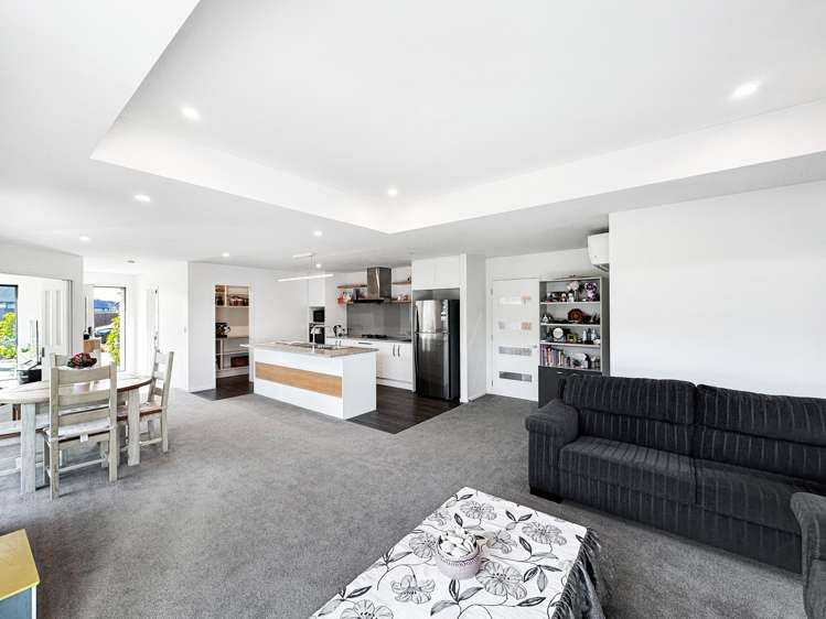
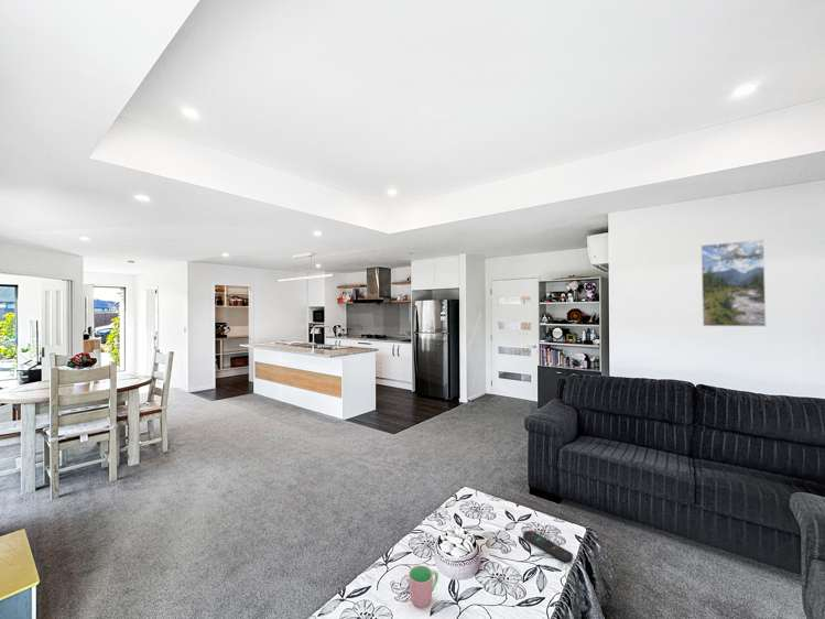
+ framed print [699,238,767,327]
+ remote control [522,530,574,564]
+ cup [408,564,439,609]
